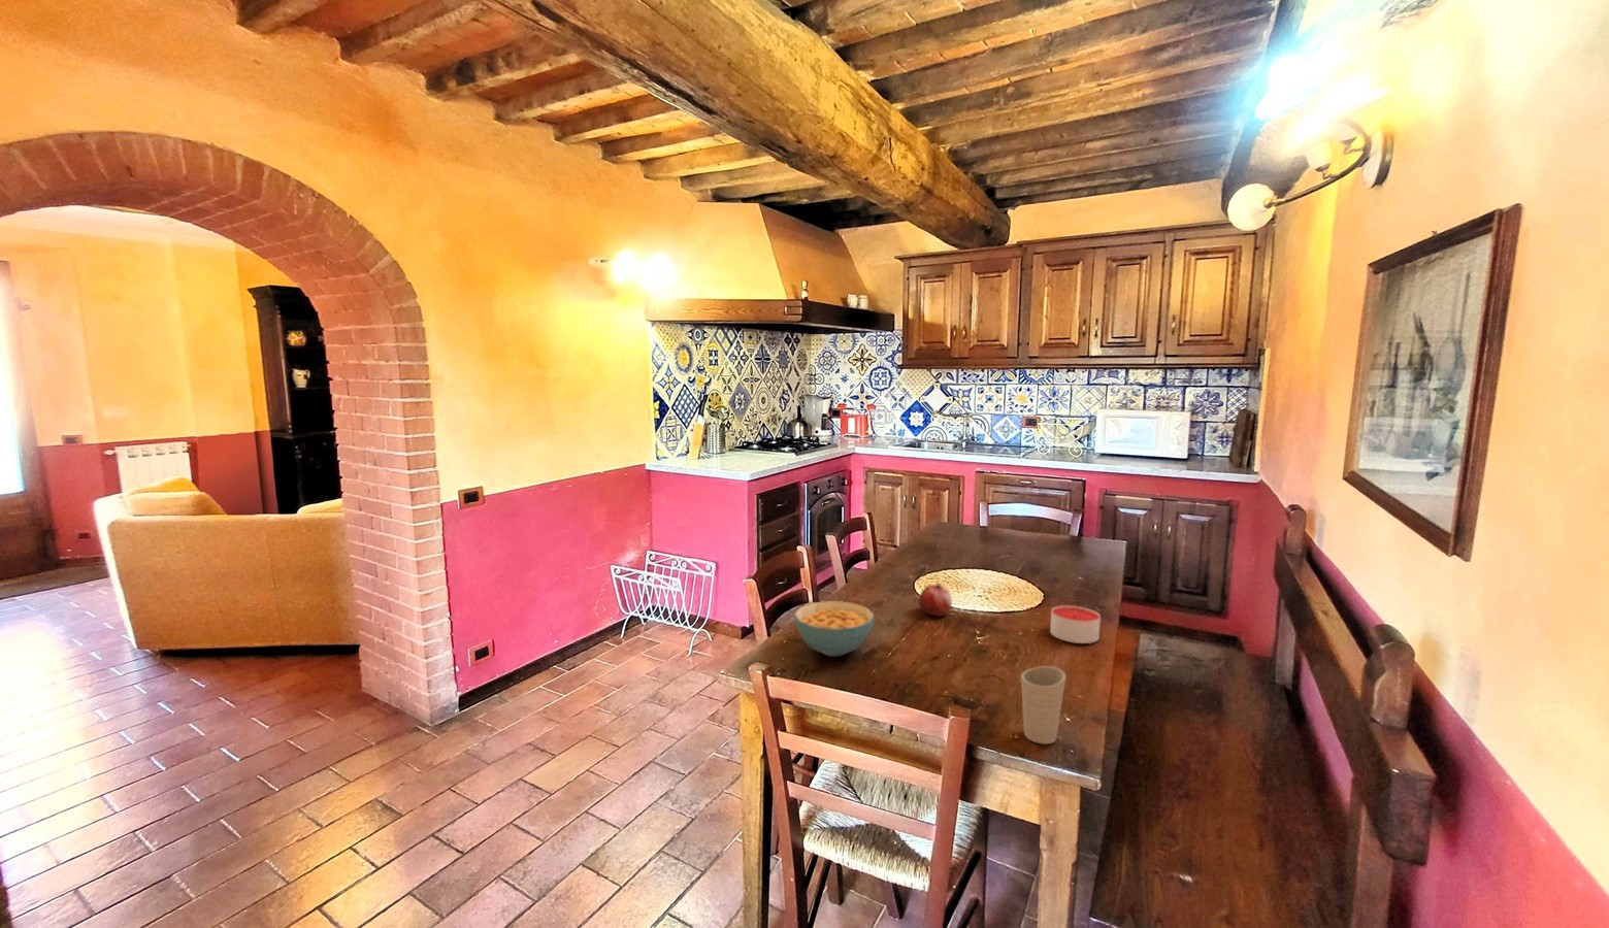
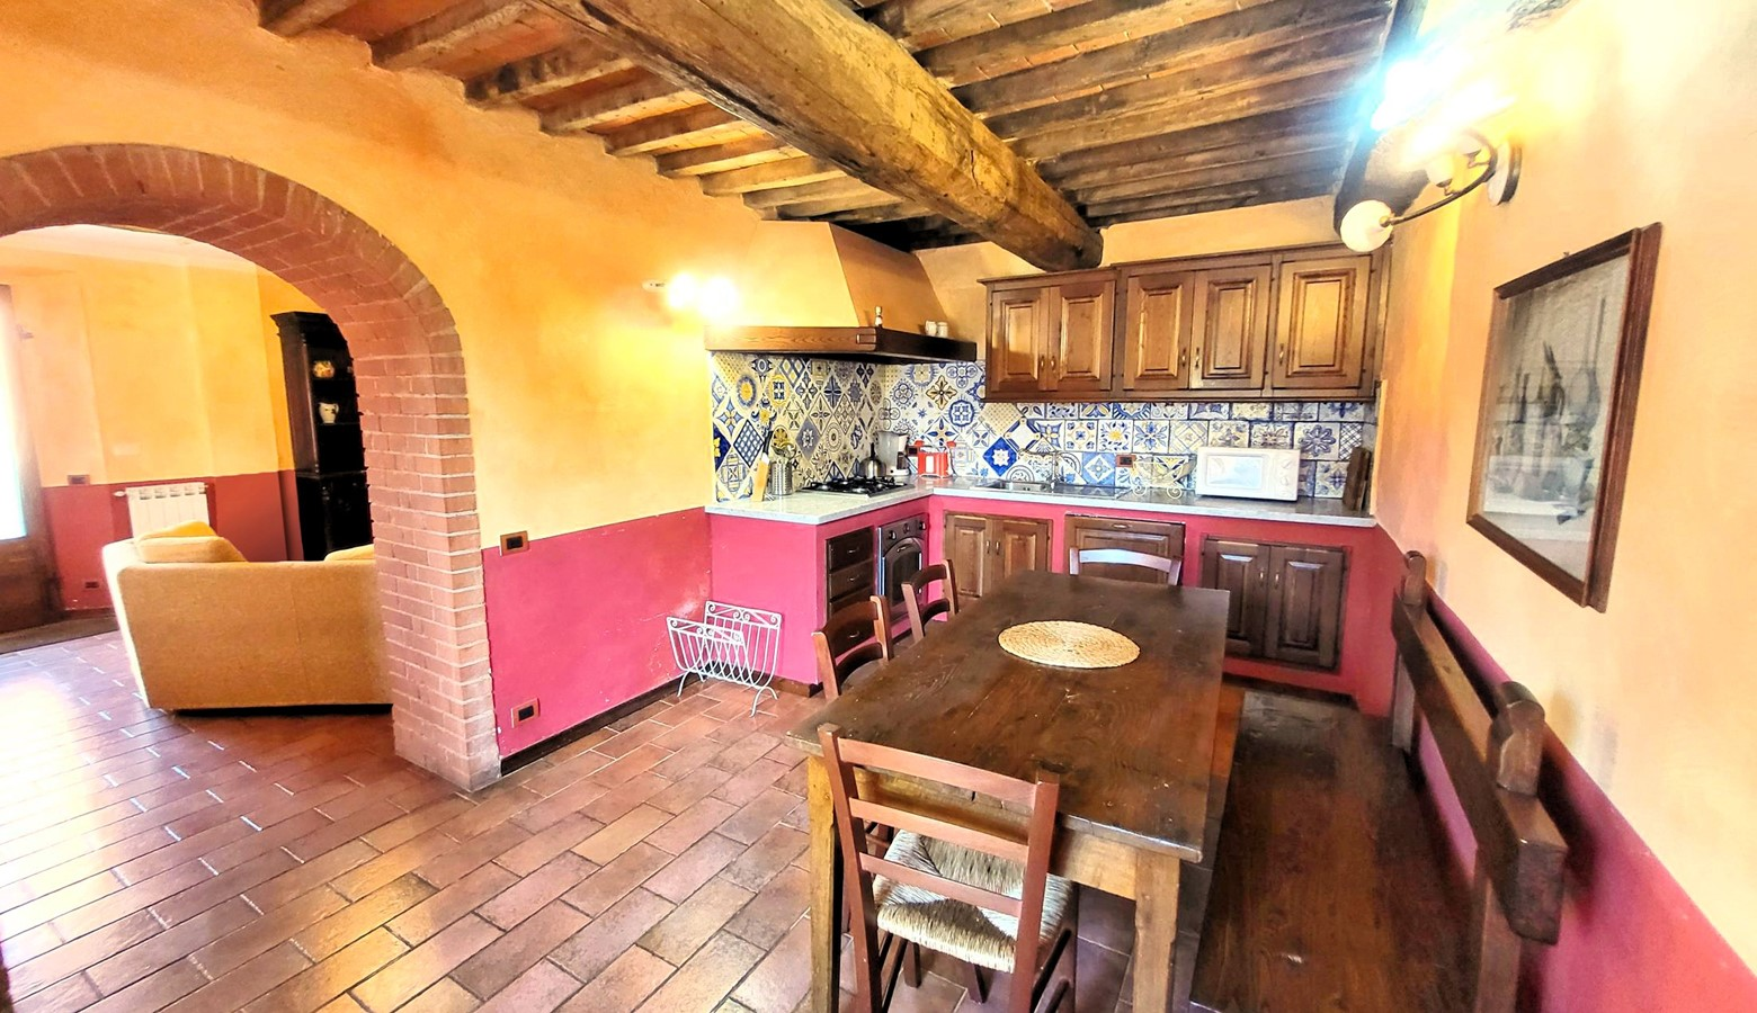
- candle [1049,604,1102,644]
- cup [1020,665,1066,746]
- cereal bowl [793,600,875,657]
- fruit [918,580,953,618]
